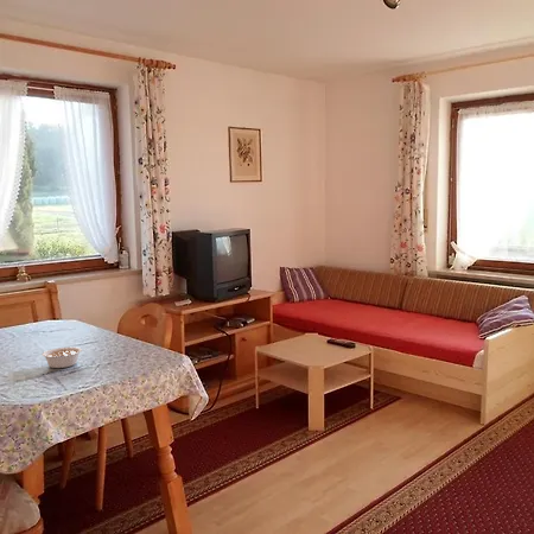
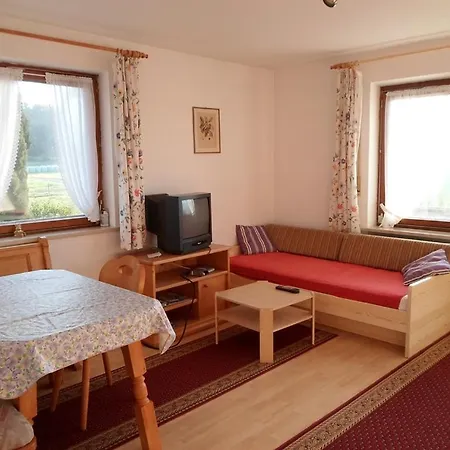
- legume [42,347,88,369]
